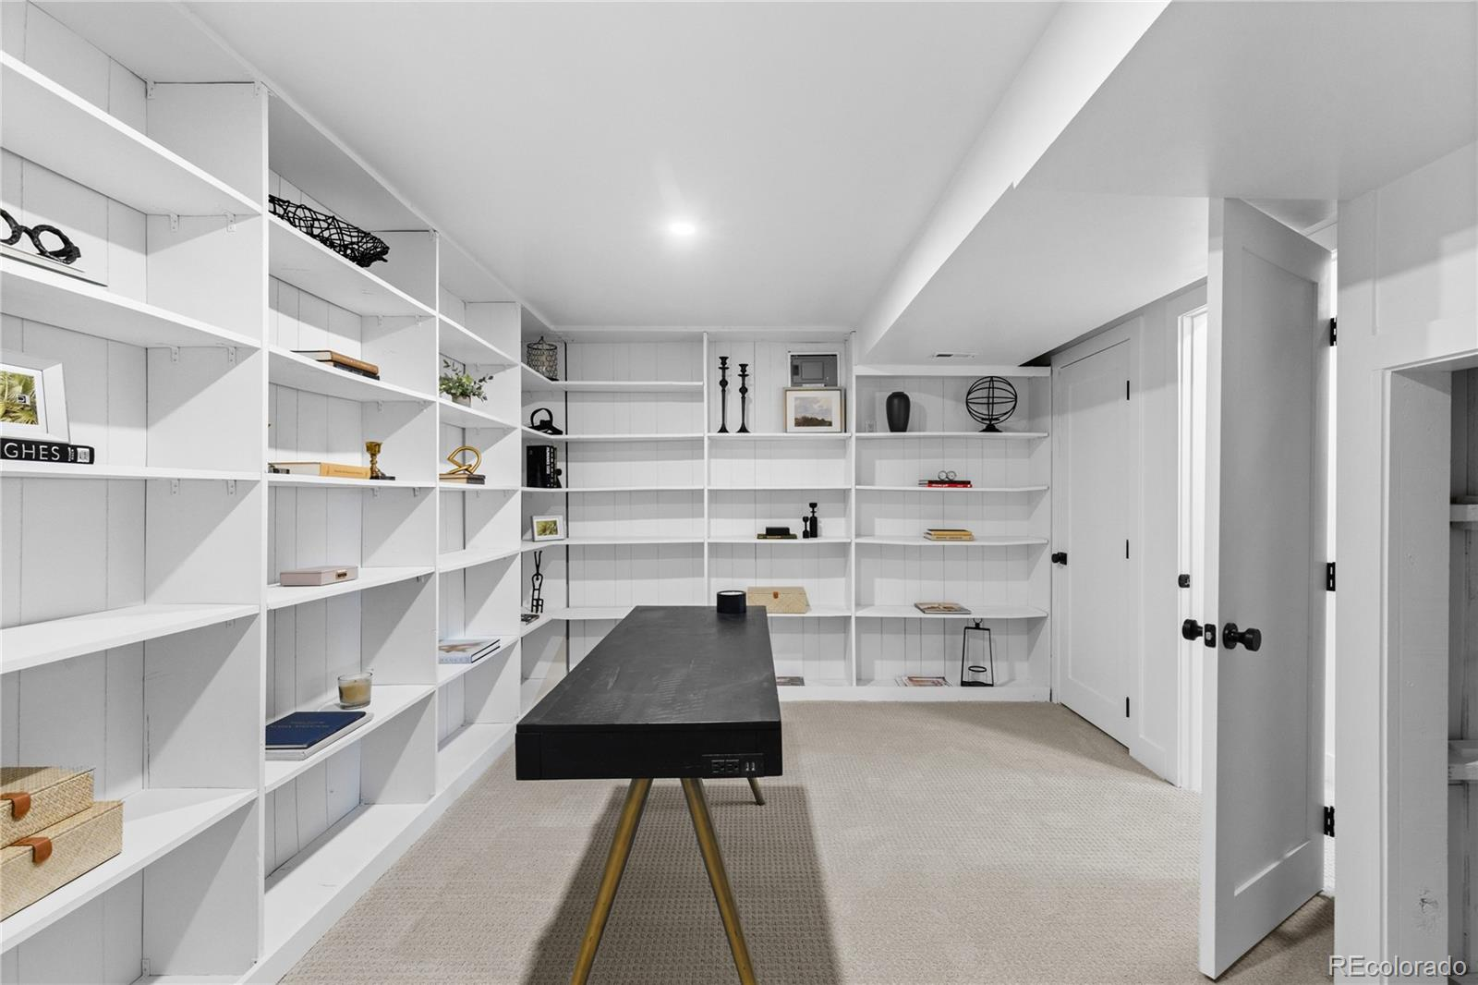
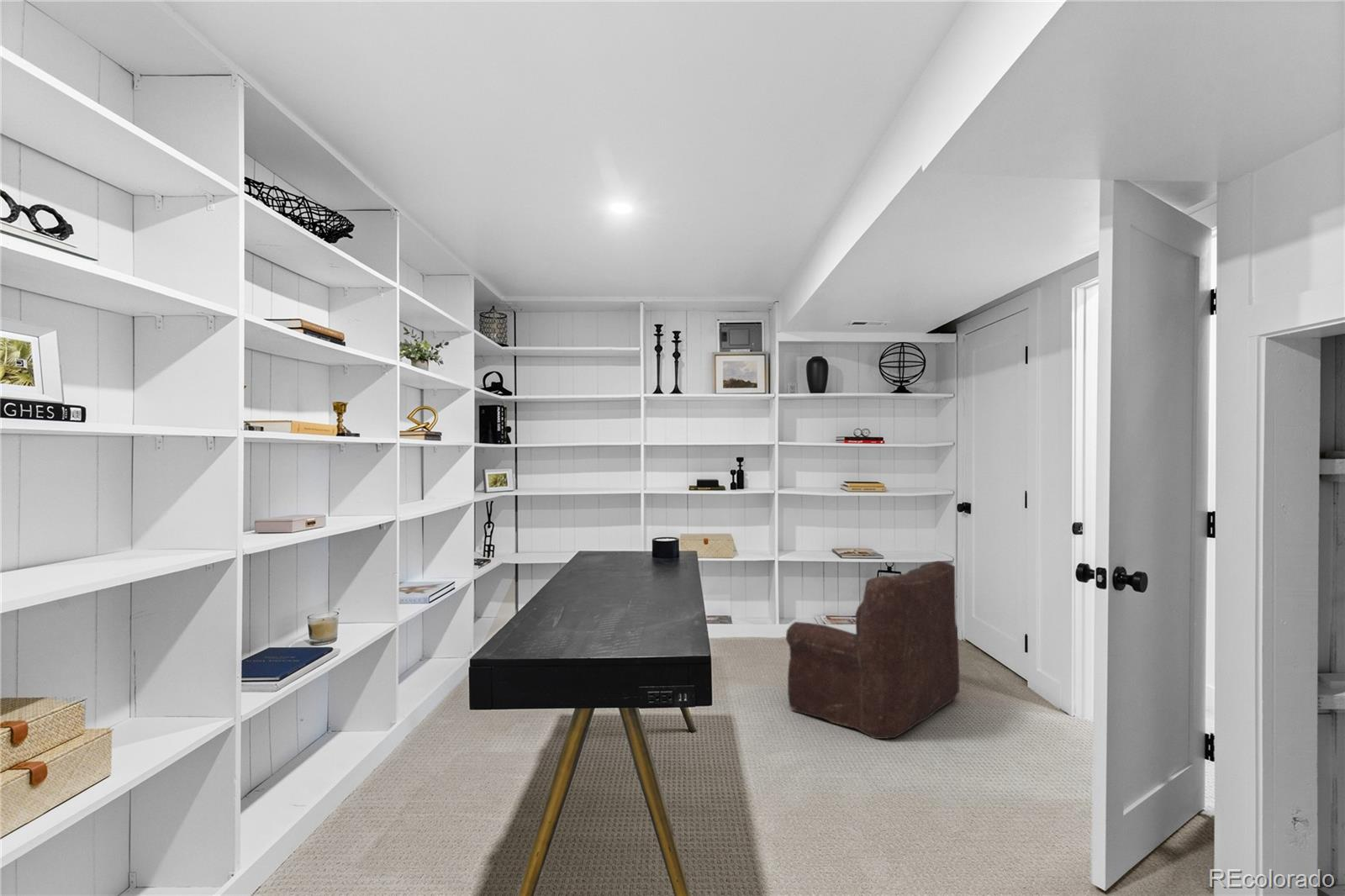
+ armchair [785,560,960,740]
